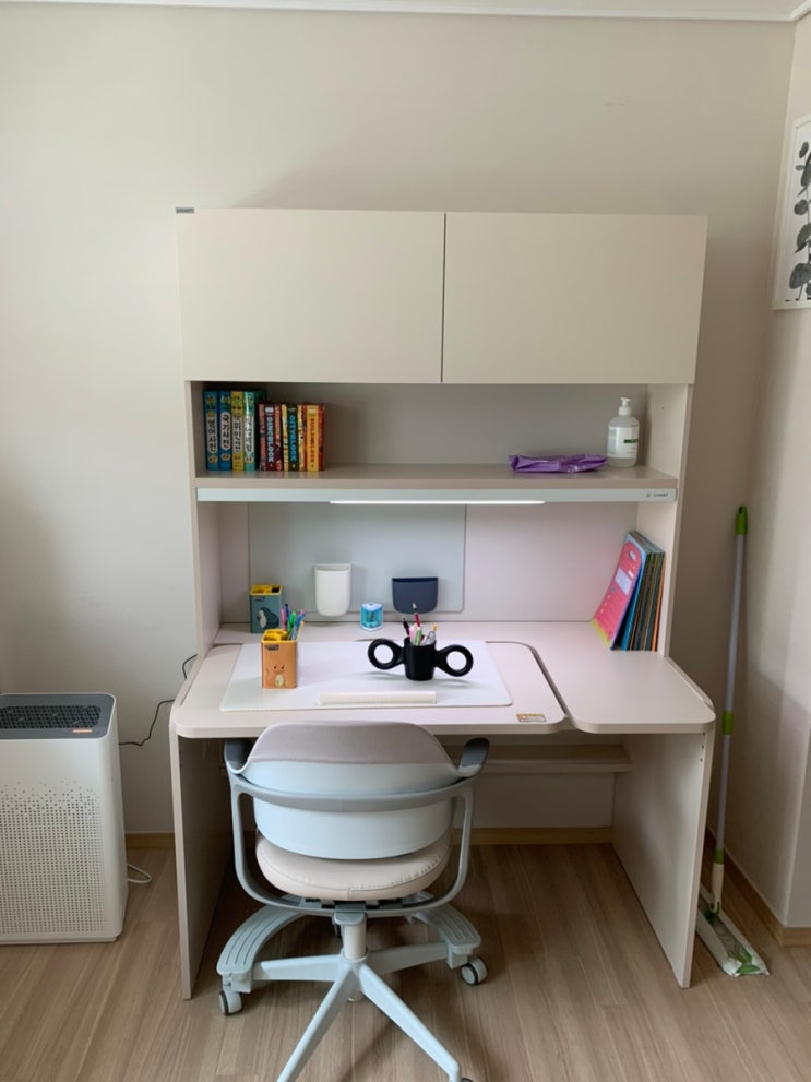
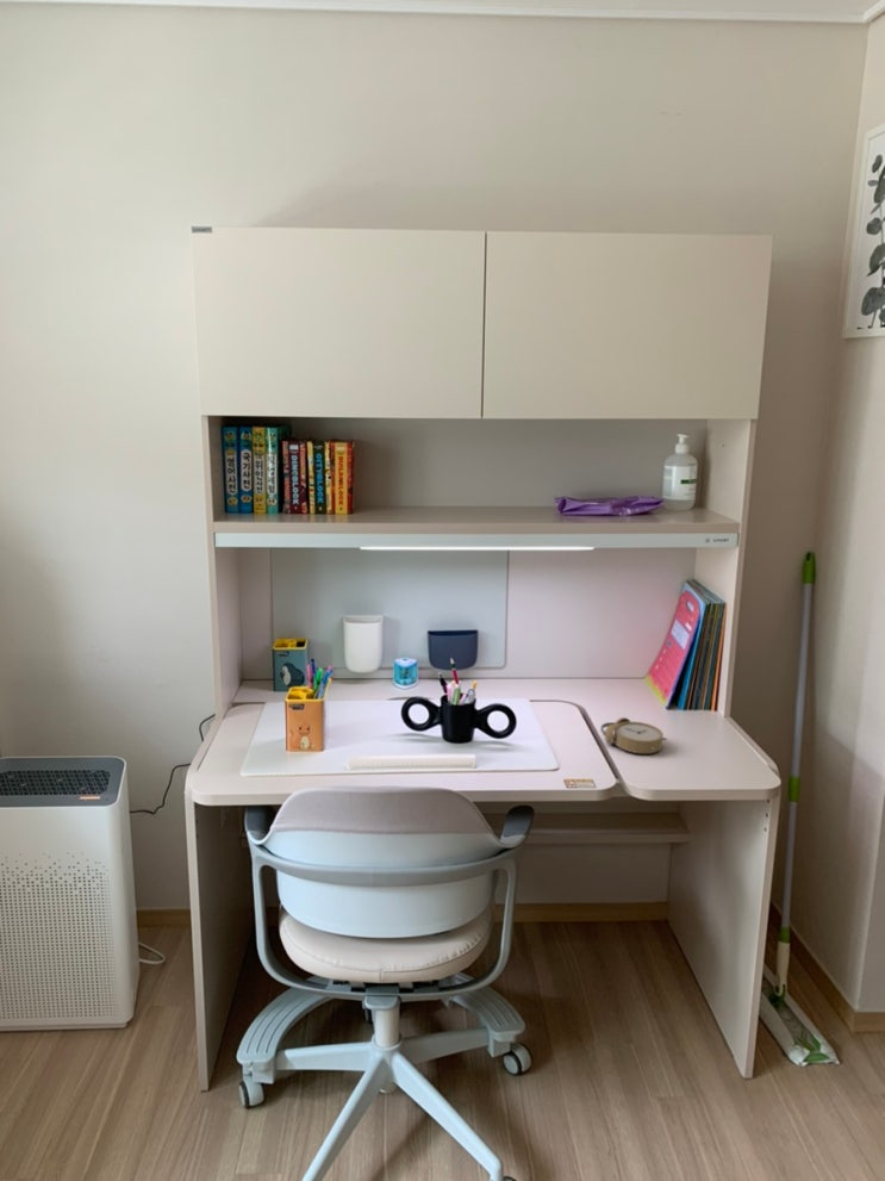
+ alarm clock [599,716,668,754]
